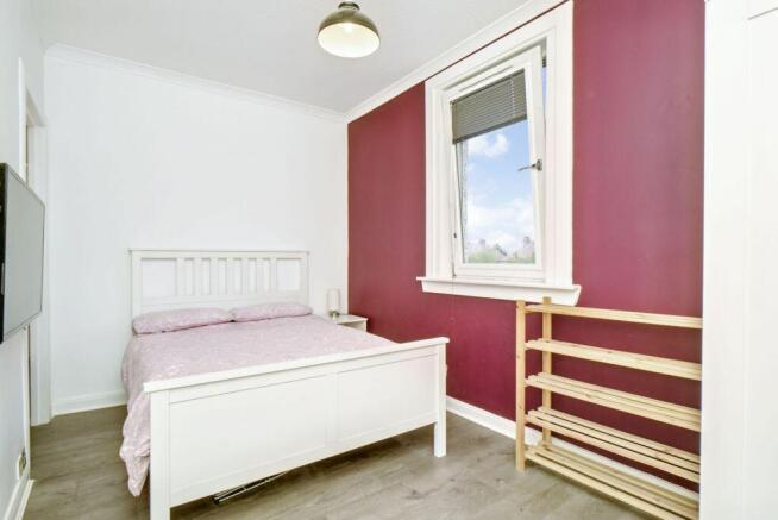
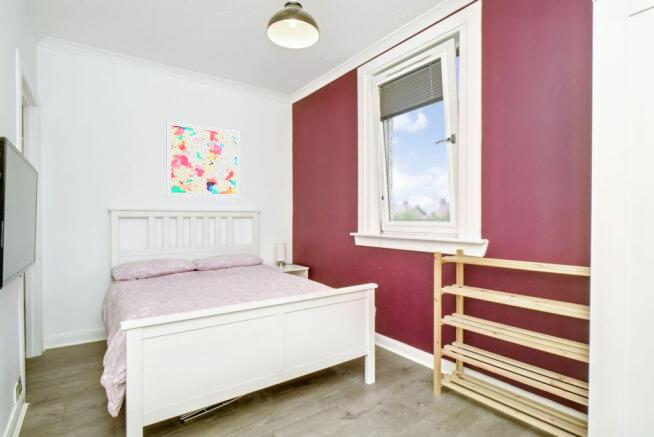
+ wall art [165,120,241,199]
